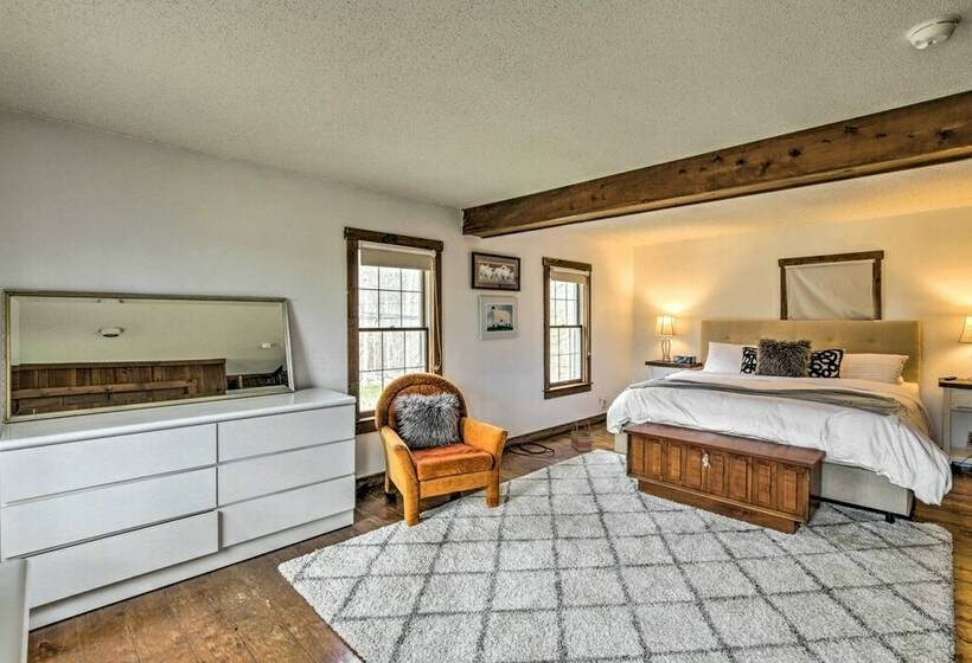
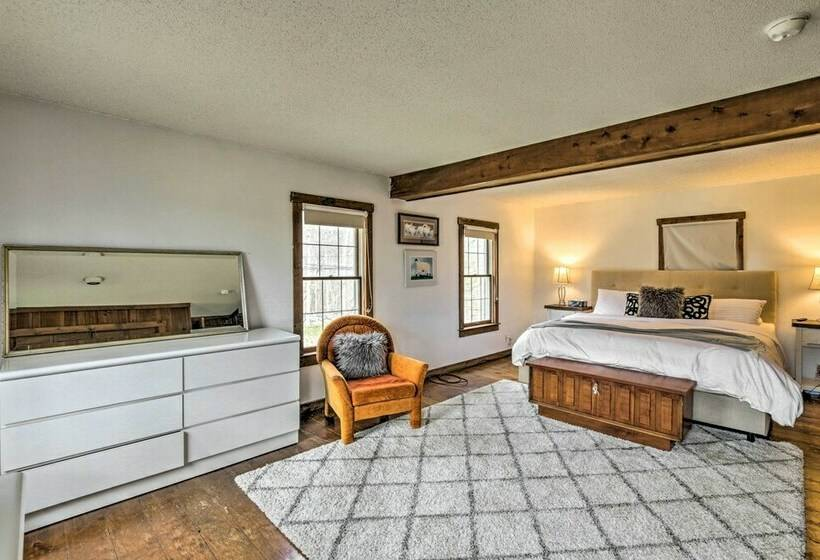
- basket [570,419,593,453]
